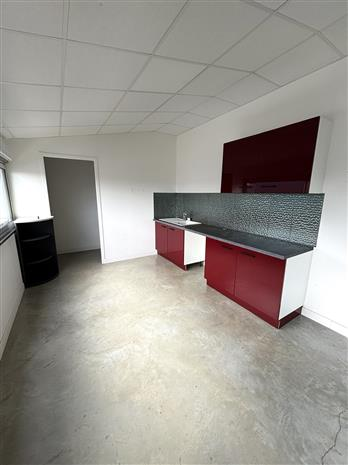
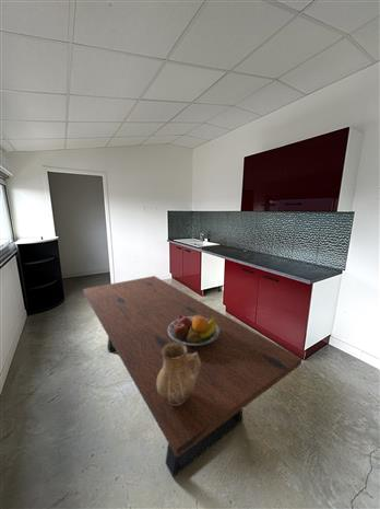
+ fruit bowl [168,315,219,345]
+ dining table [82,275,302,478]
+ ceramic pitcher [156,343,201,406]
